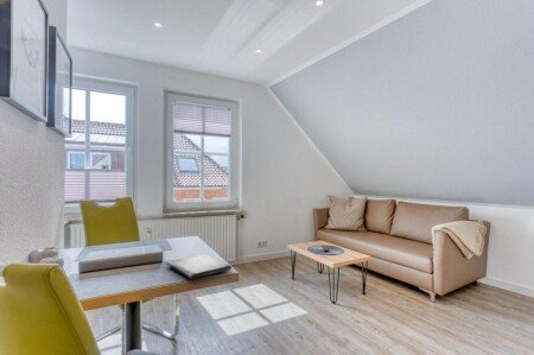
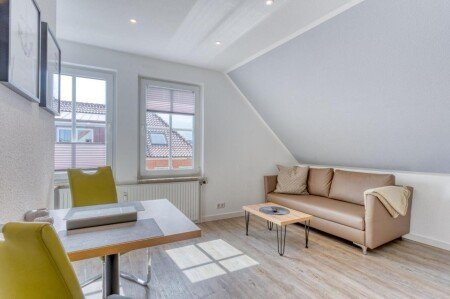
- book [165,254,233,280]
